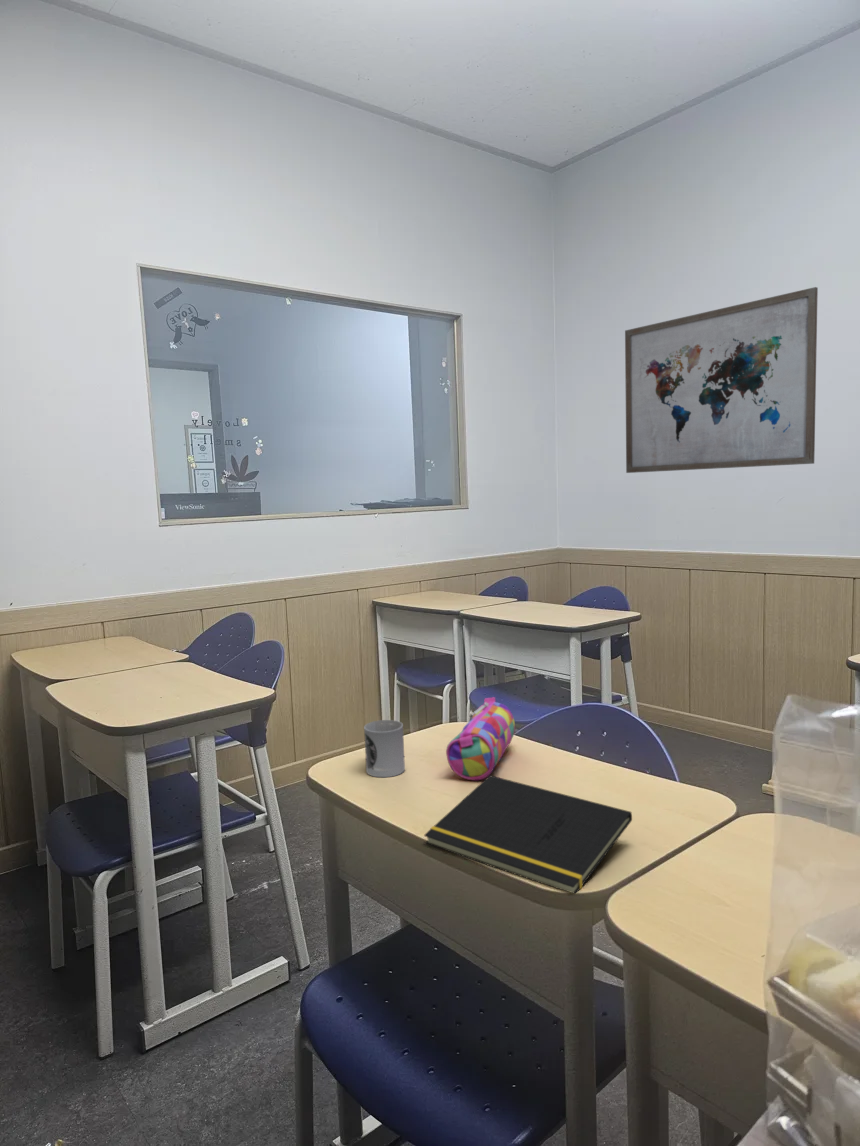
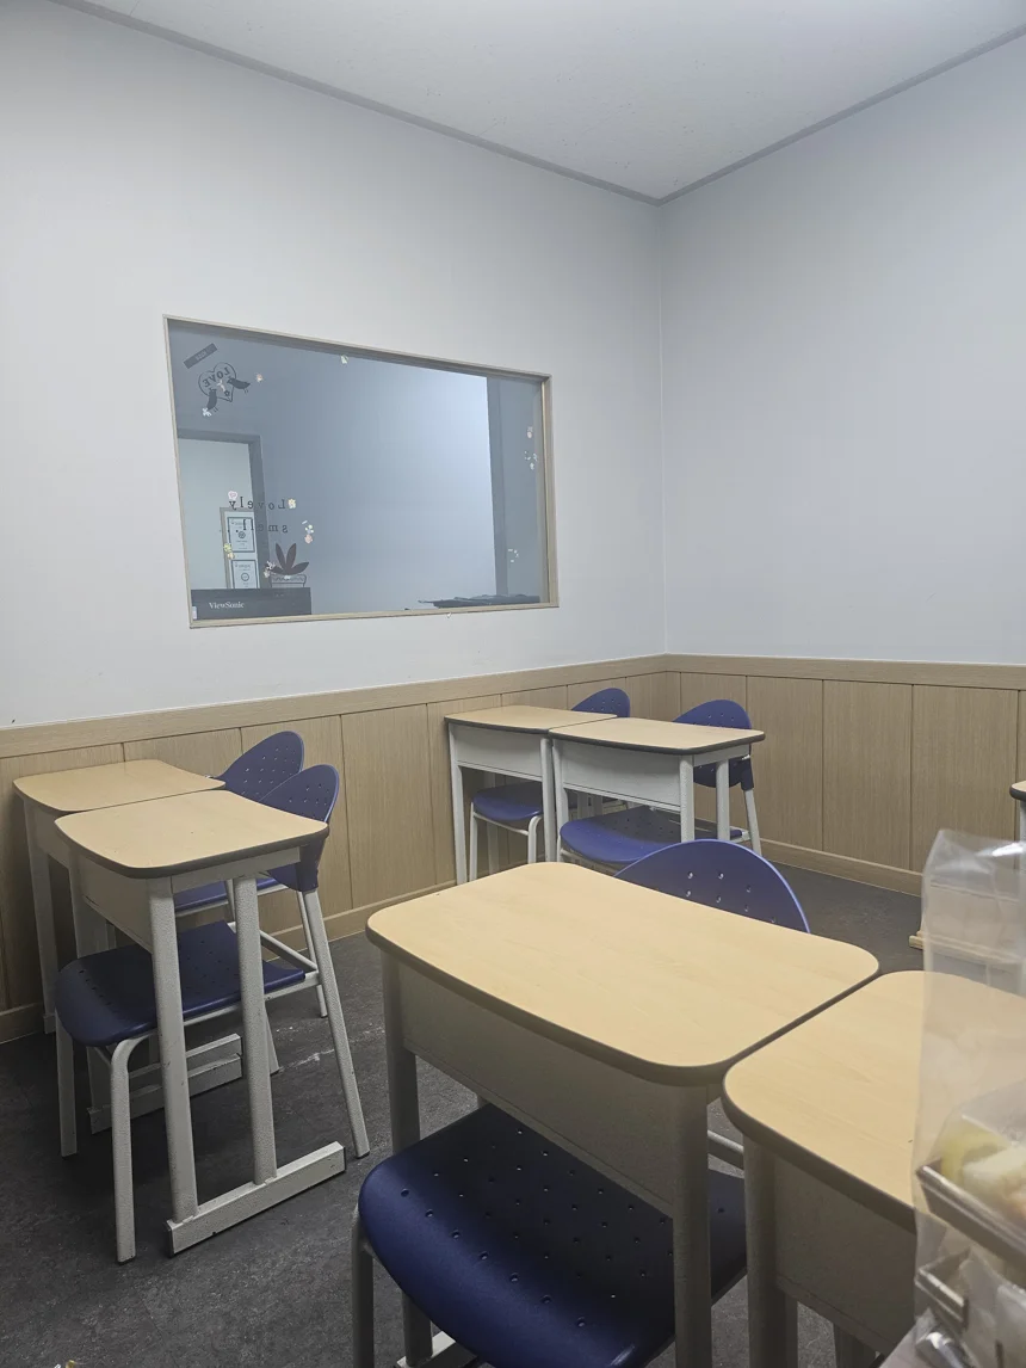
- cup [363,719,406,778]
- notepad [423,774,633,894]
- pencil case [445,696,516,781]
- wall art [624,286,819,474]
